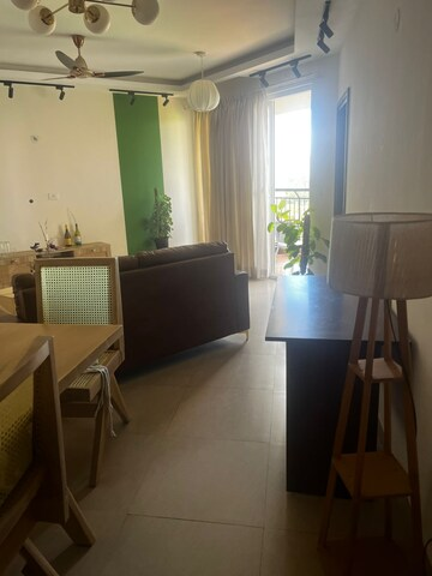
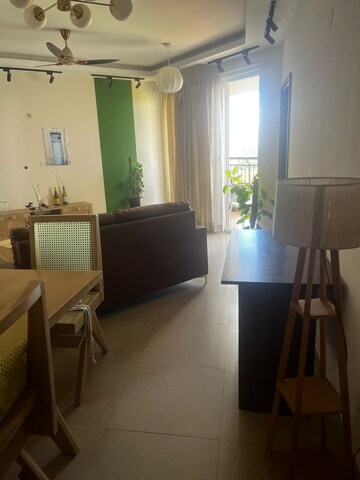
+ wall art [41,126,72,167]
